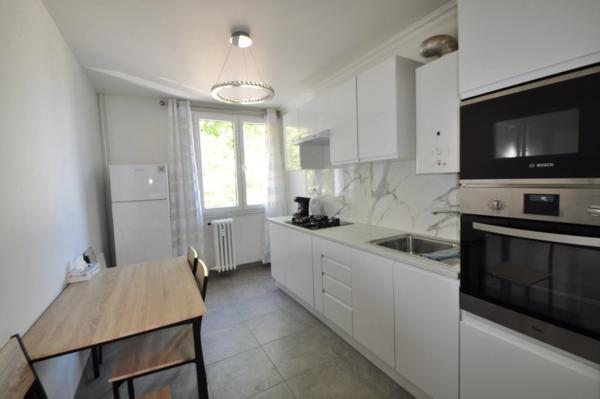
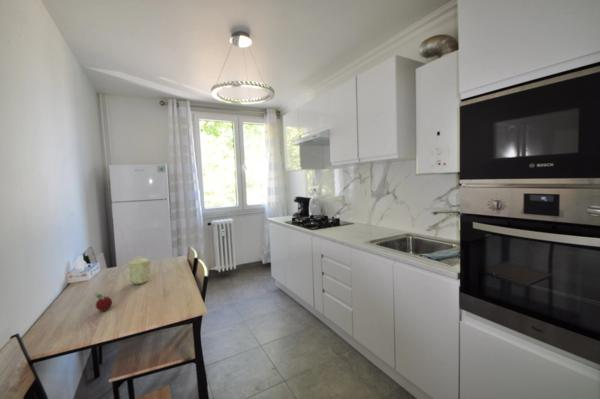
+ mug [121,256,153,285]
+ fruit [92,291,113,312]
